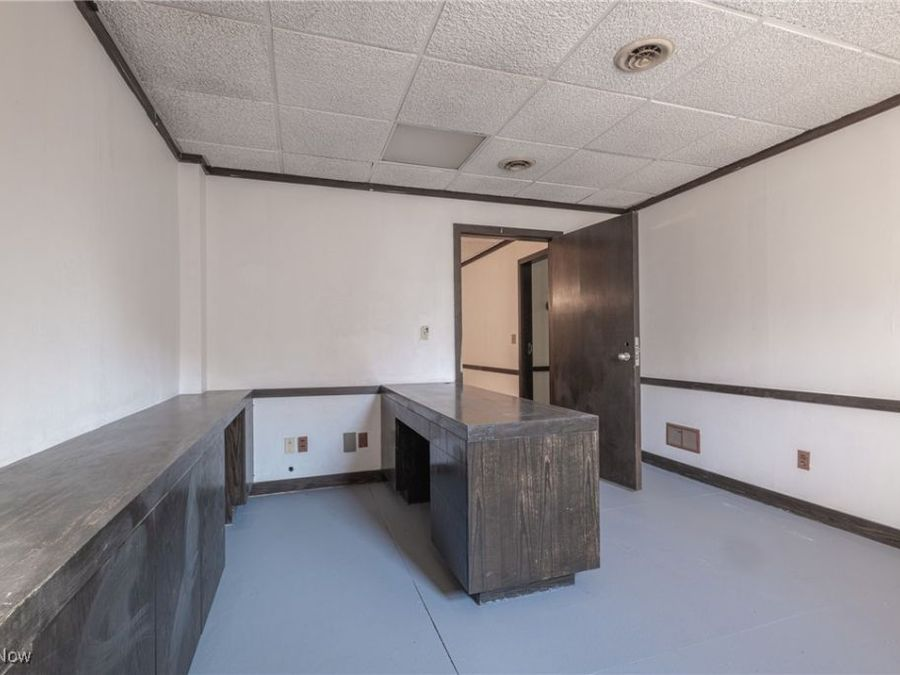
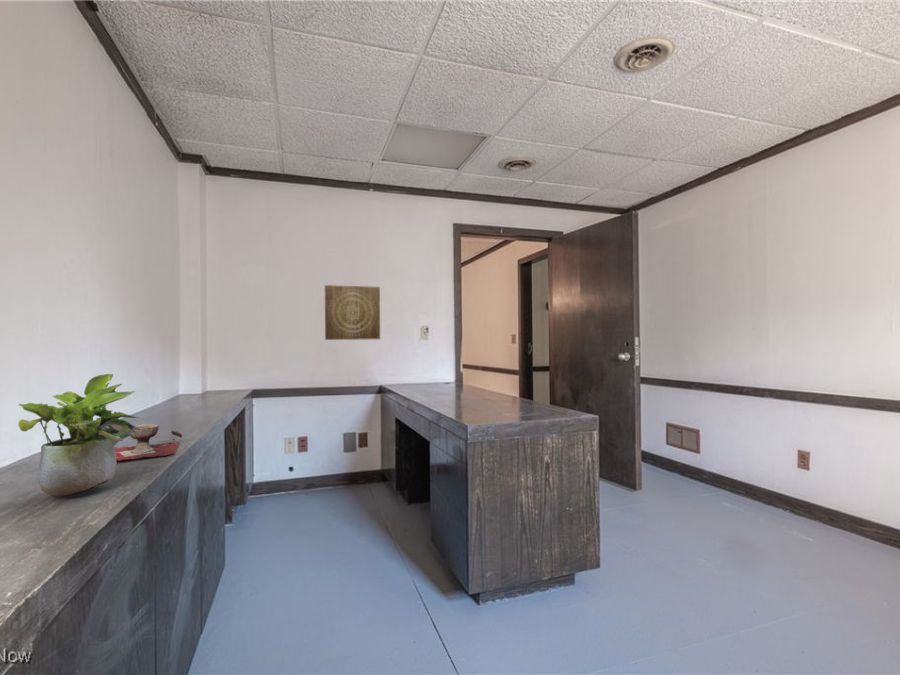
+ wall art [324,284,381,341]
+ decorative bowl [115,424,183,462]
+ potted plant [17,373,140,498]
